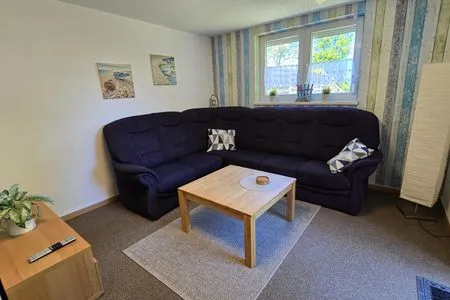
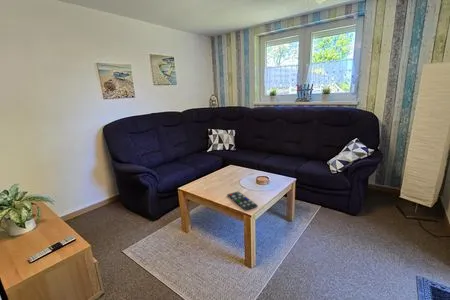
+ remote control [226,190,259,212]
